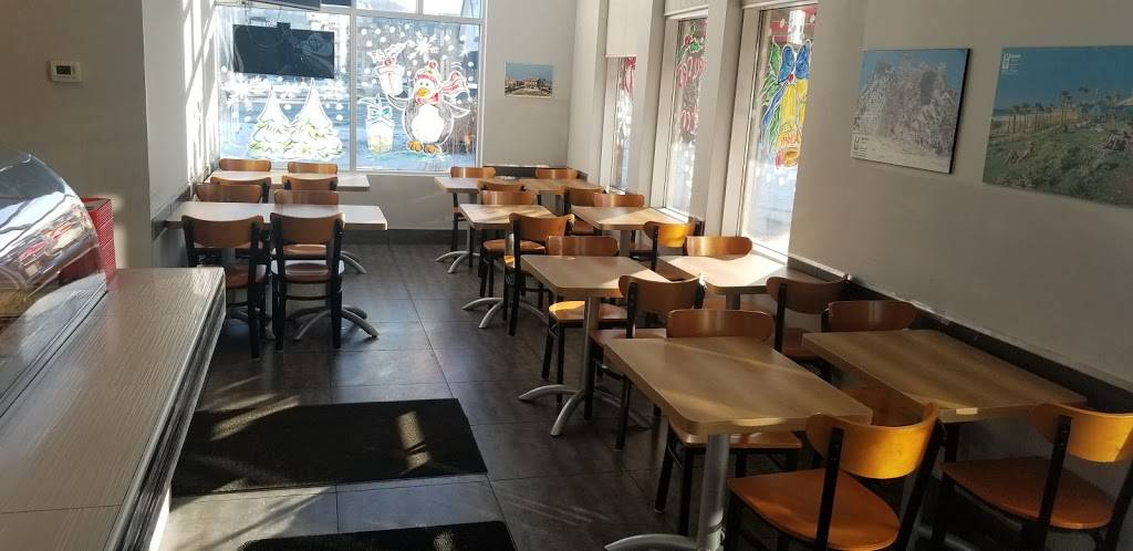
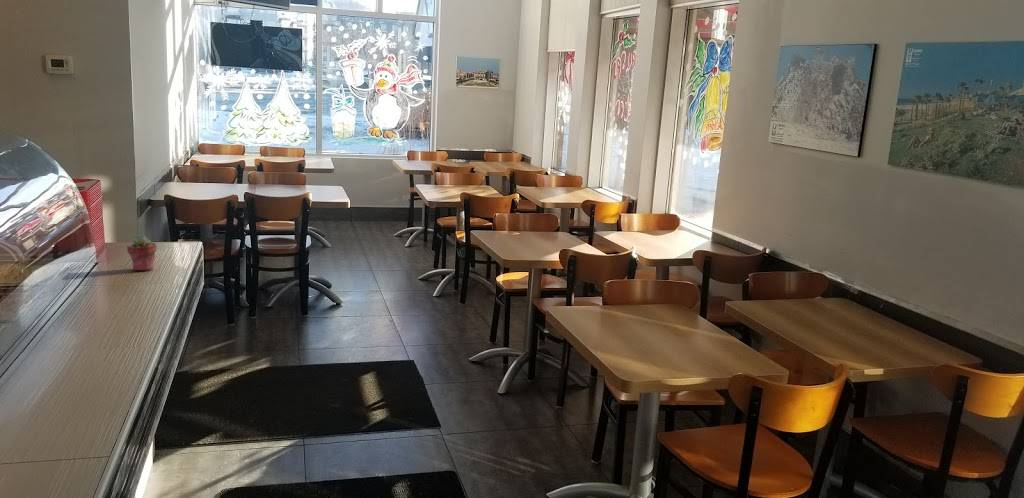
+ potted succulent [126,234,158,272]
